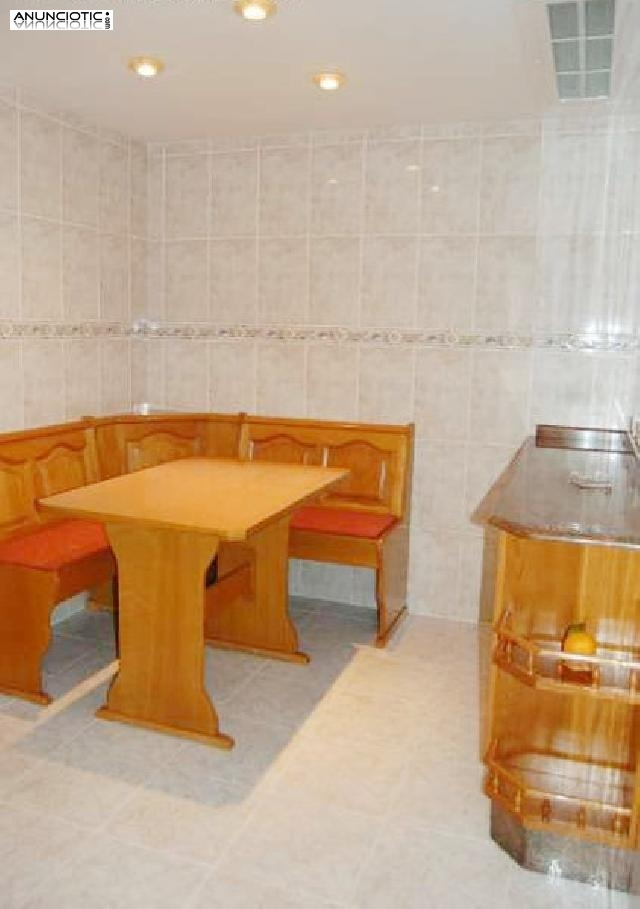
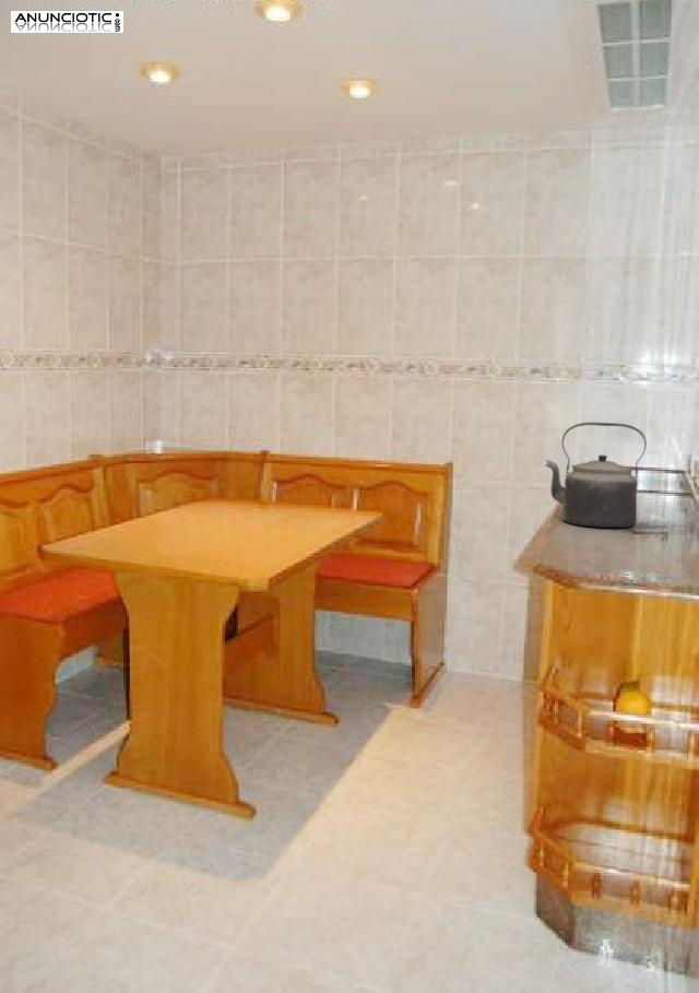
+ kettle [544,422,648,529]
